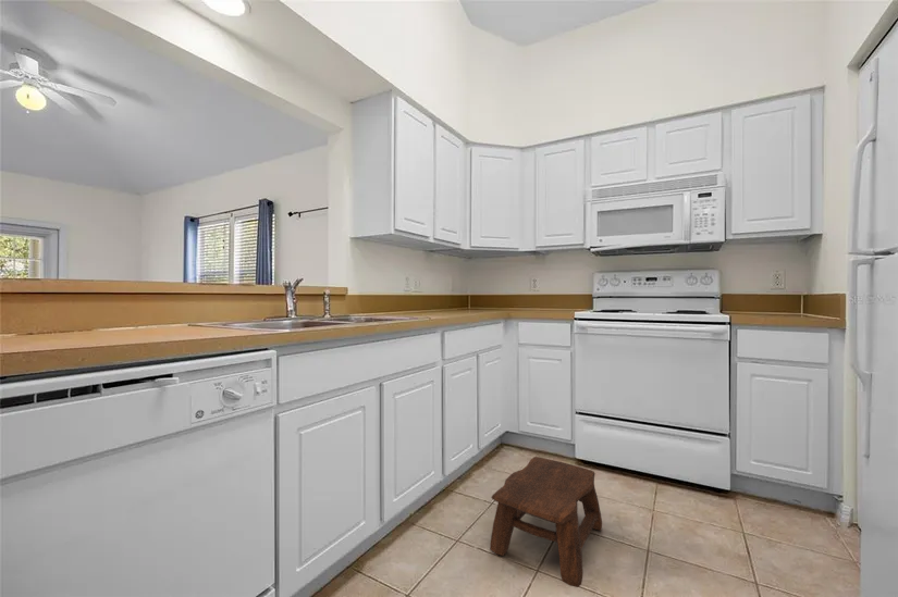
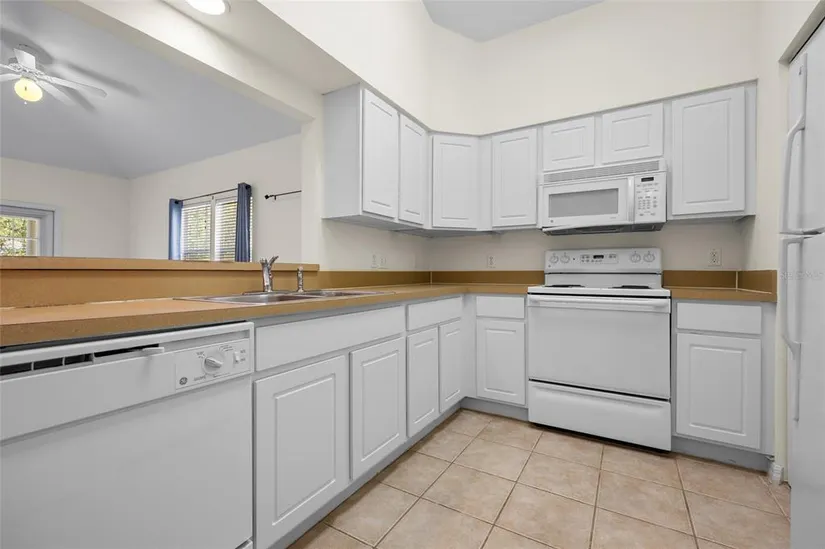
- stool [489,456,603,588]
